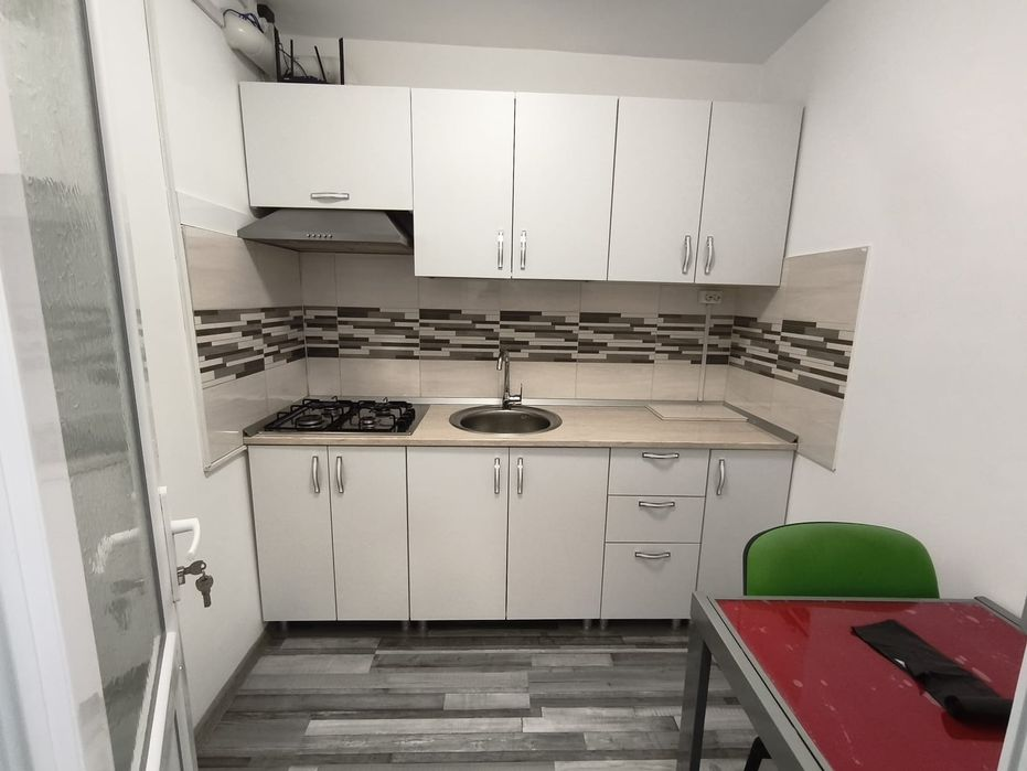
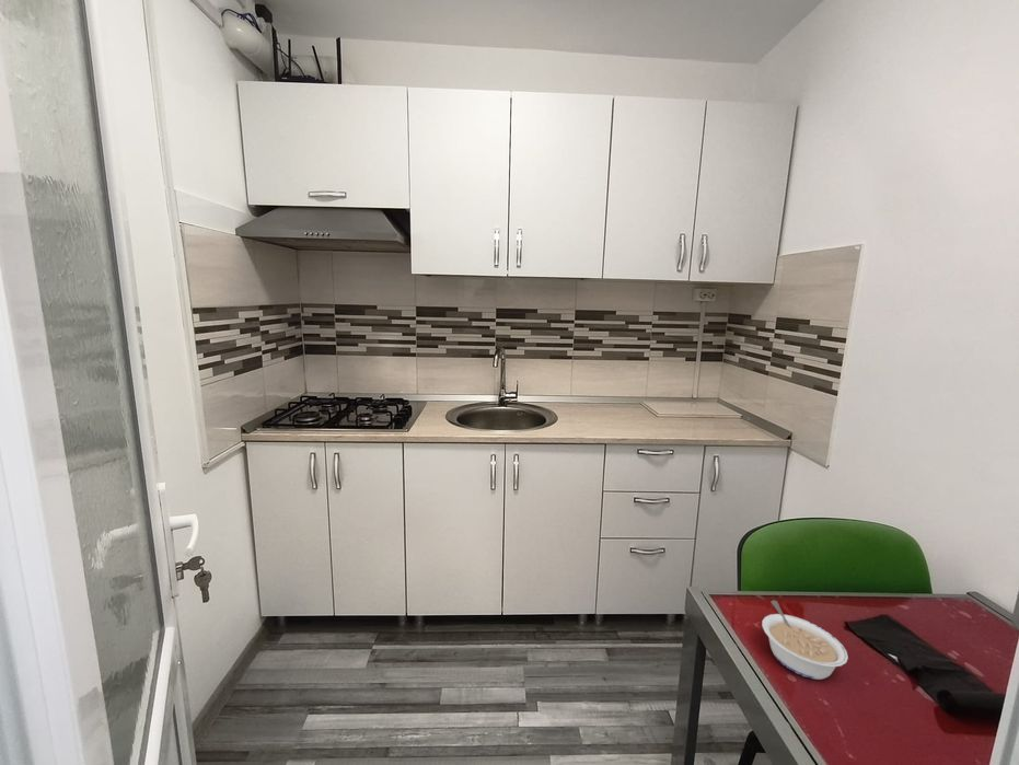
+ legume [761,600,849,681]
